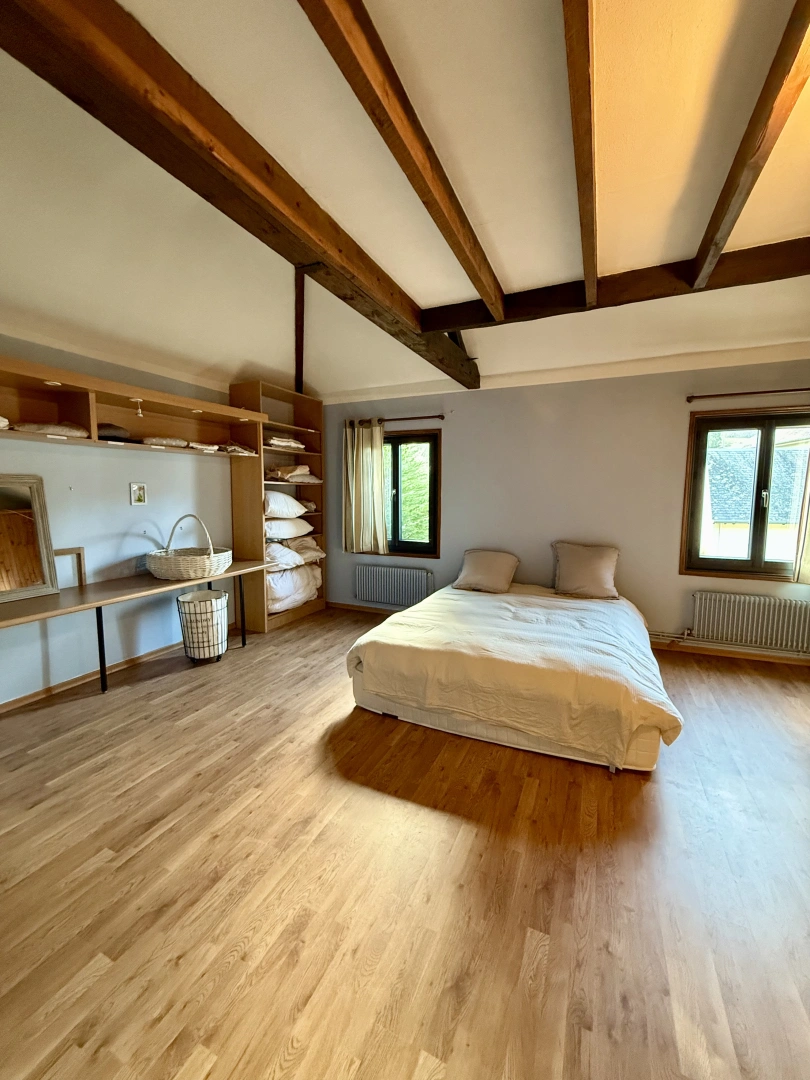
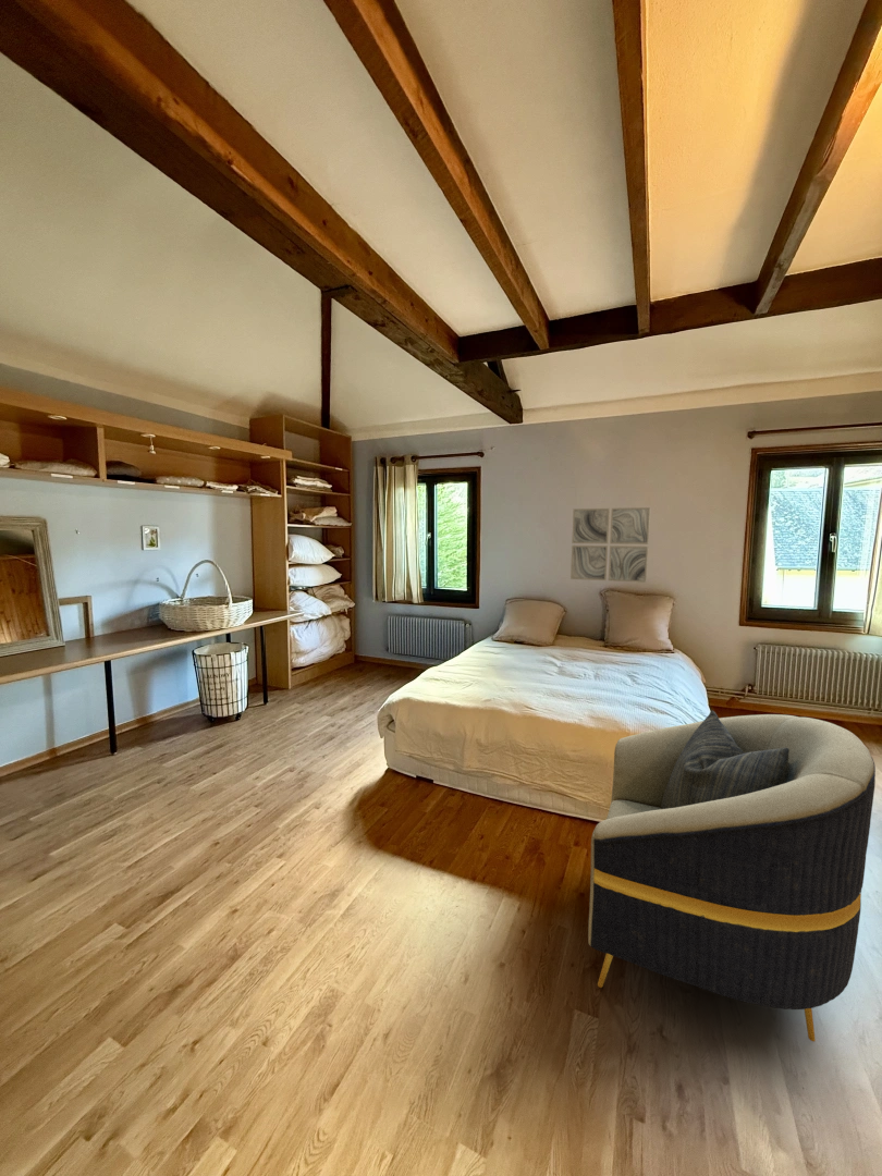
+ wall art [569,506,651,584]
+ armchair [587,710,877,1042]
